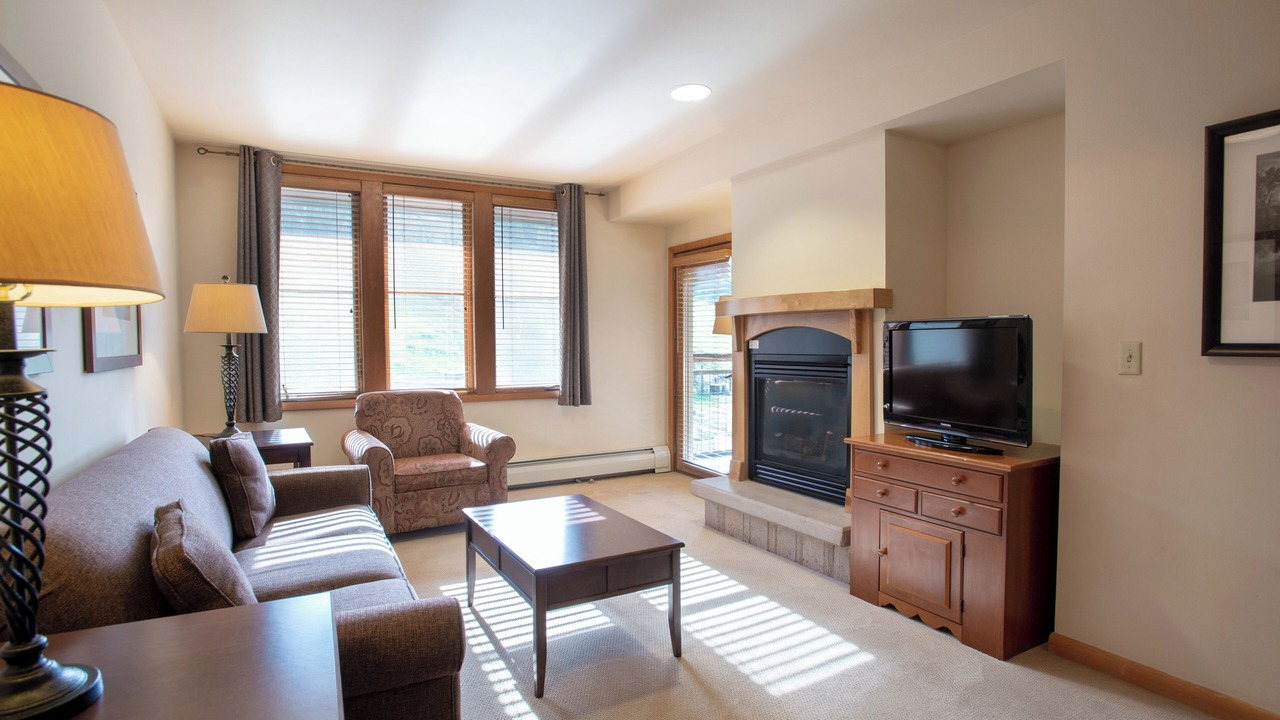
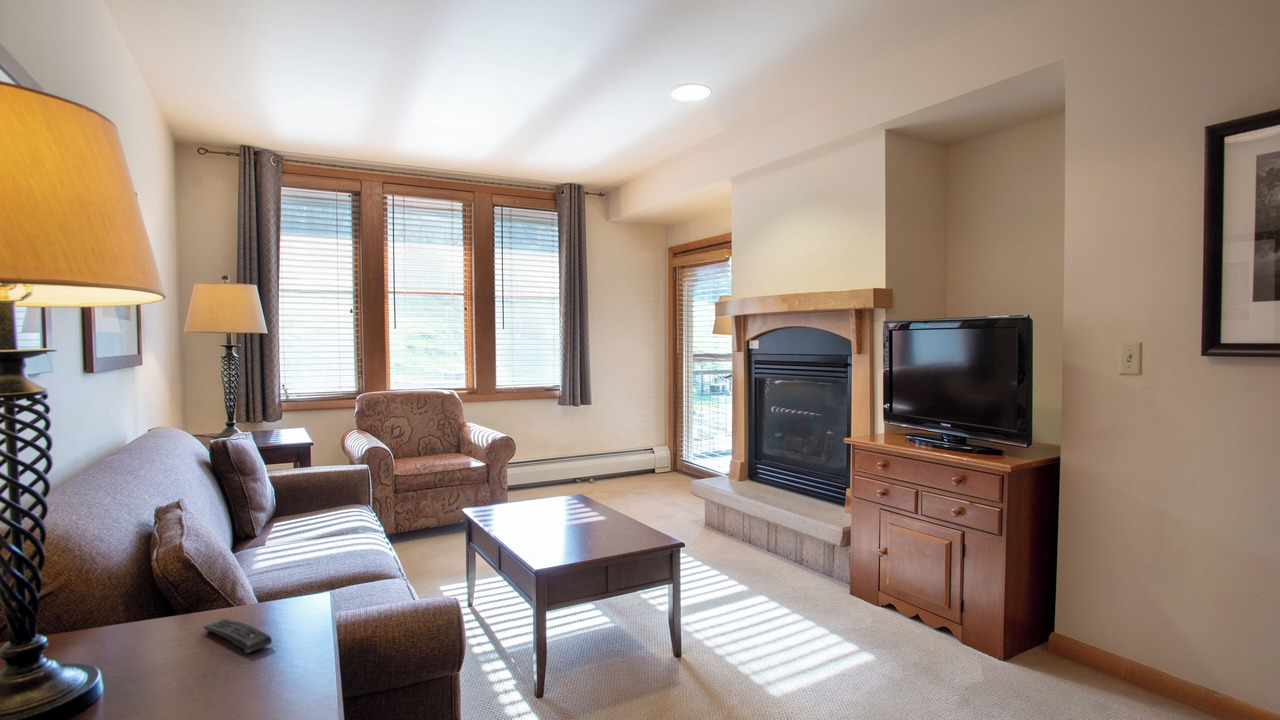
+ remote control [202,618,273,654]
